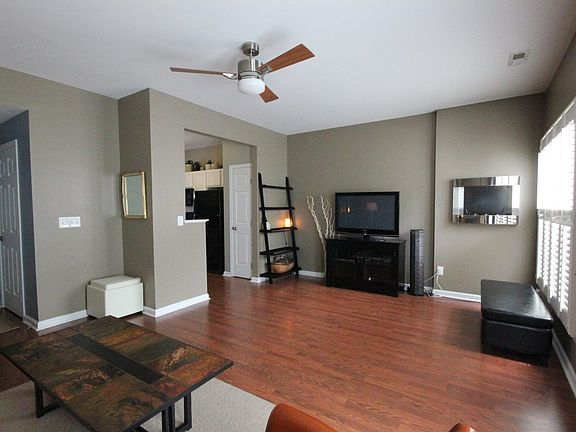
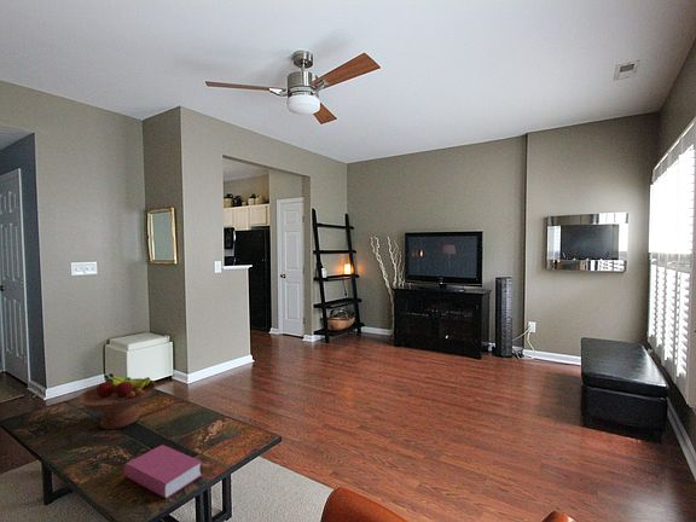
+ fruit bowl [77,372,157,430]
+ book [123,443,203,499]
